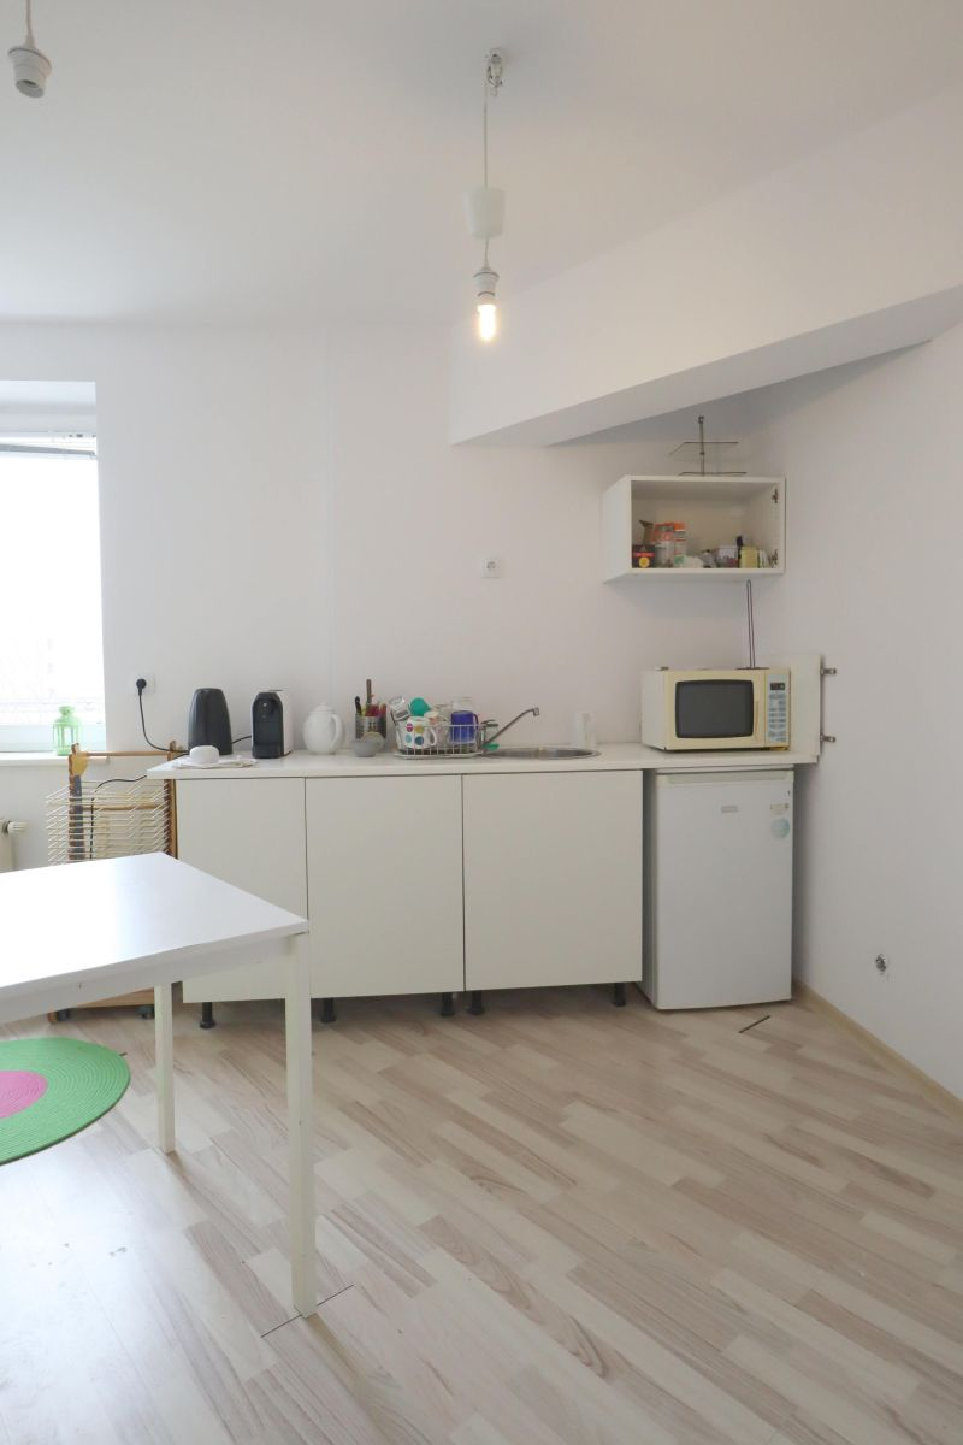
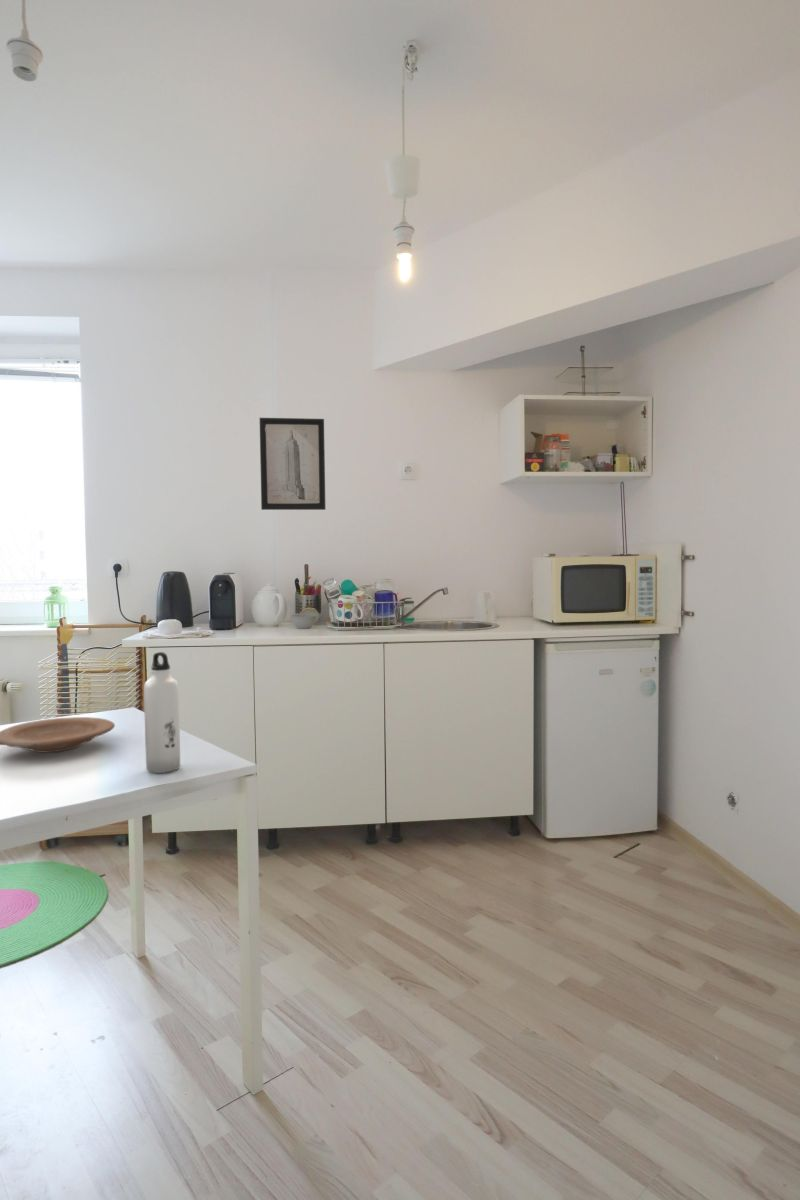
+ water bottle [143,651,181,774]
+ wall art [259,417,326,511]
+ plate [0,716,116,754]
